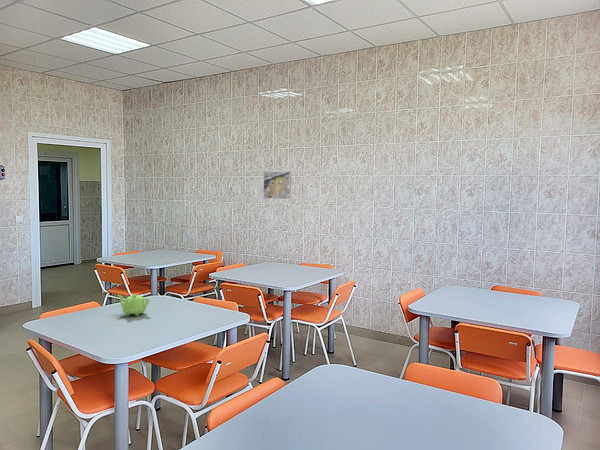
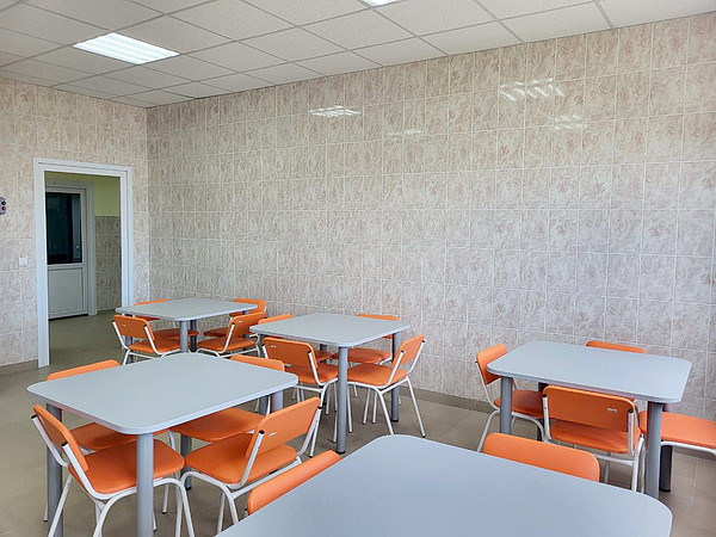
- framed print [262,170,292,200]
- teapot [117,293,150,317]
